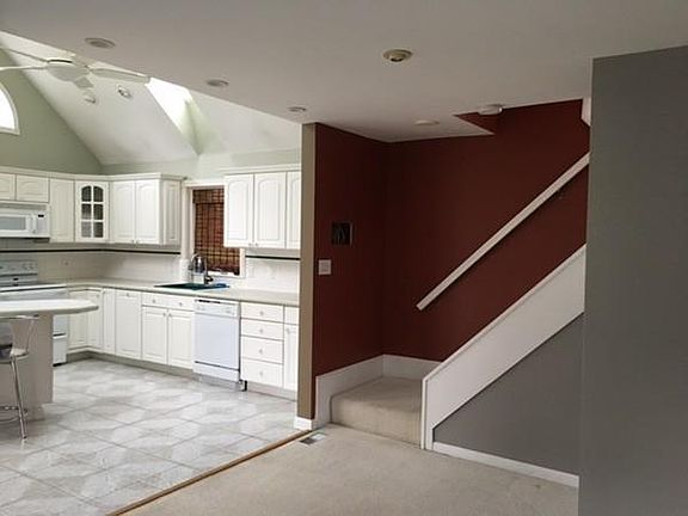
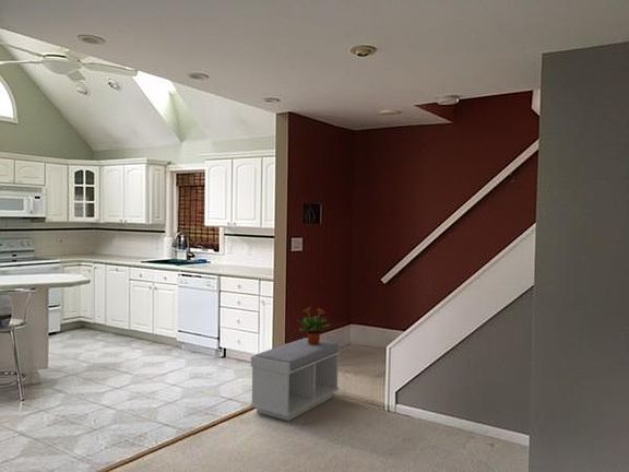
+ potted plant [296,305,332,344]
+ bench [249,337,341,422]
